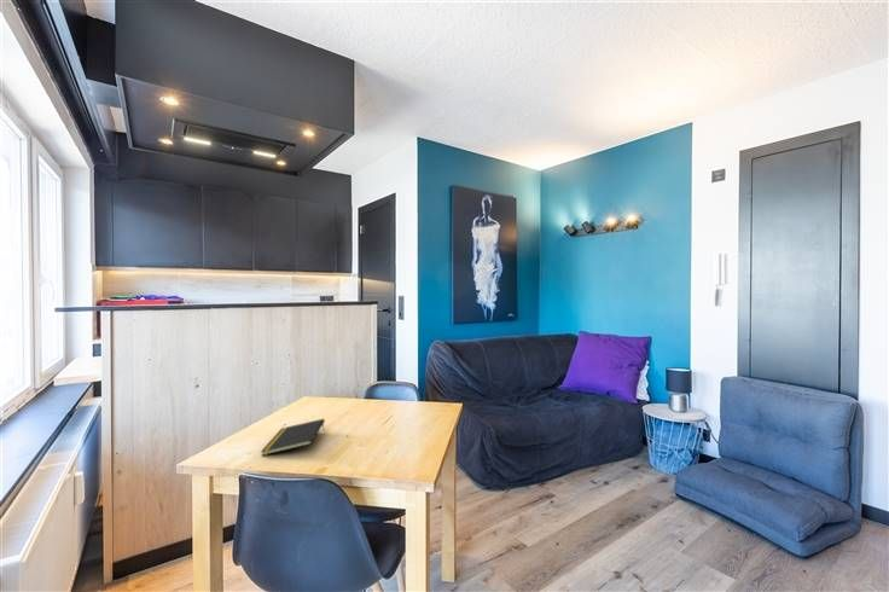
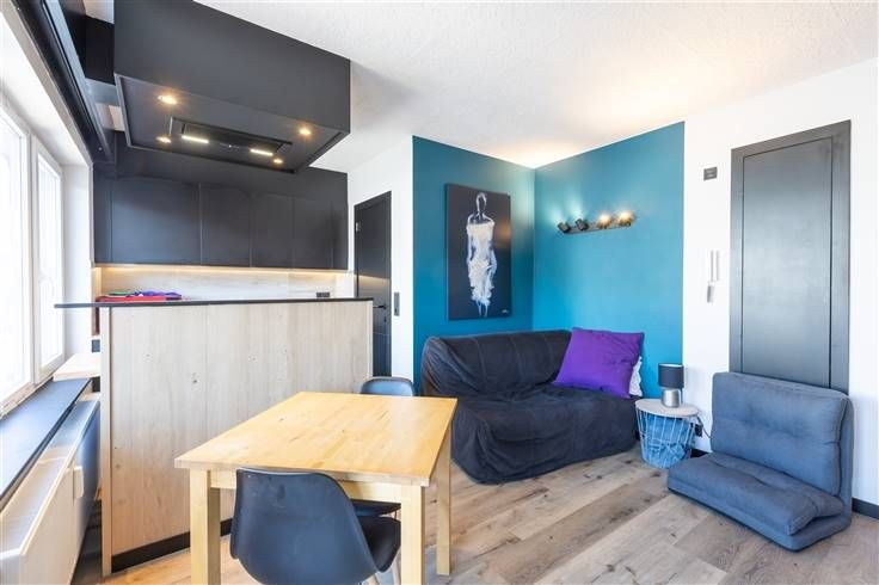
- notepad [260,418,326,457]
